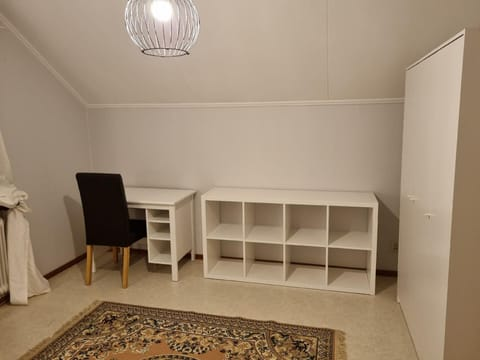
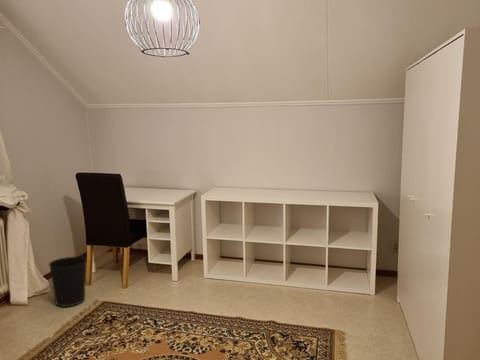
+ wastebasket [48,256,88,308]
